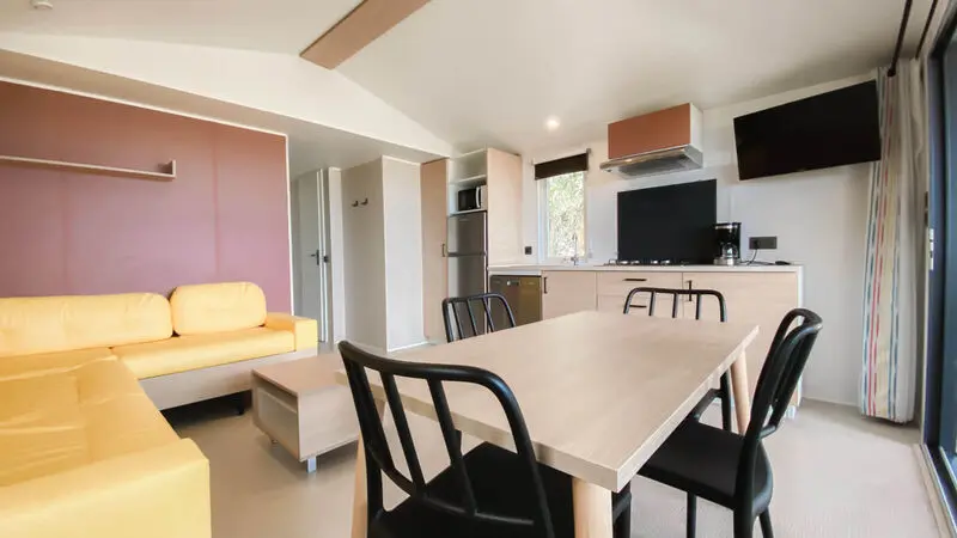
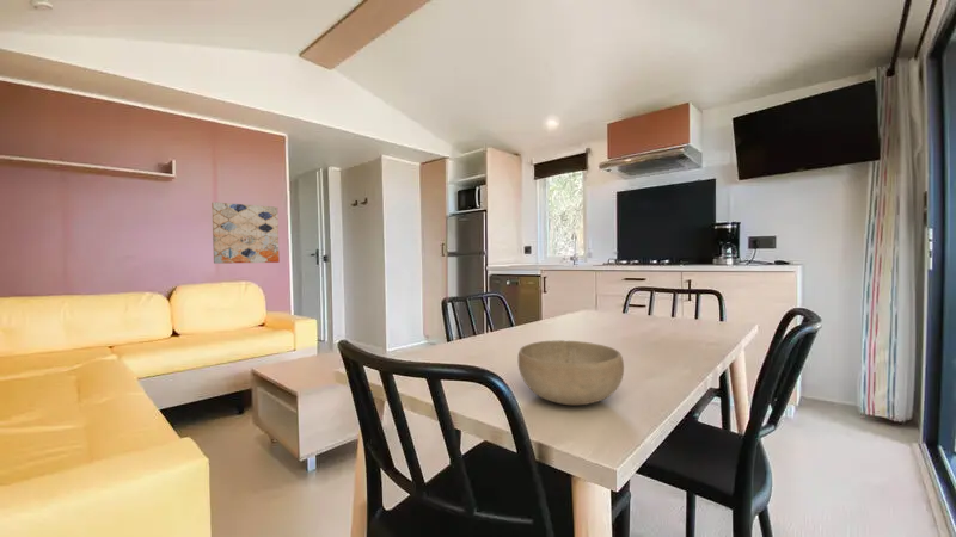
+ bowl [517,339,625,406]
+ wall art [210,200,281,265]
